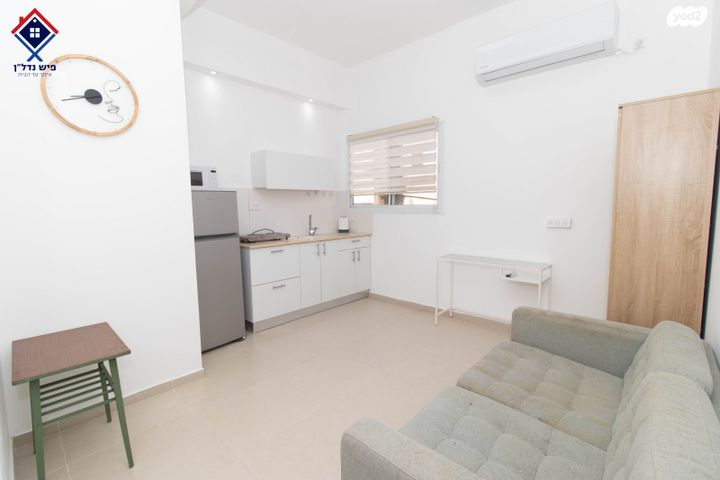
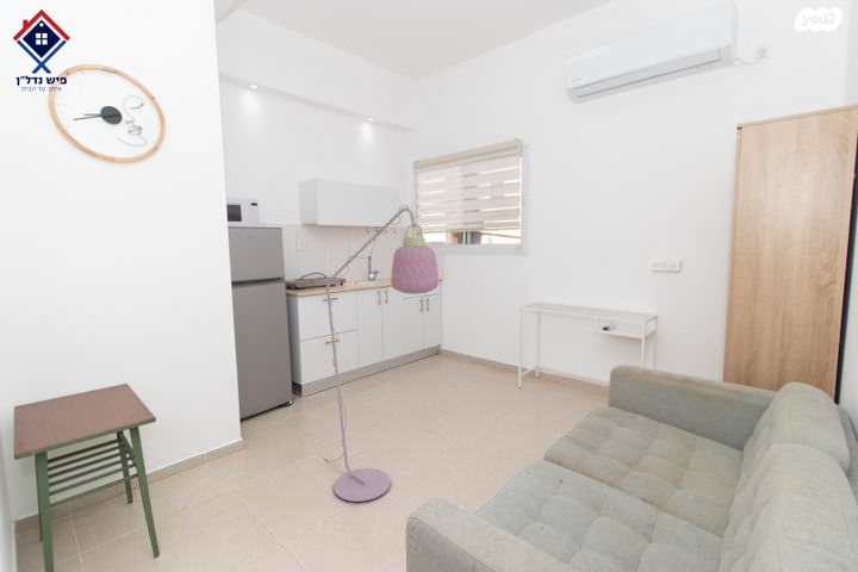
+ floor lamp [313,204,440,503]
